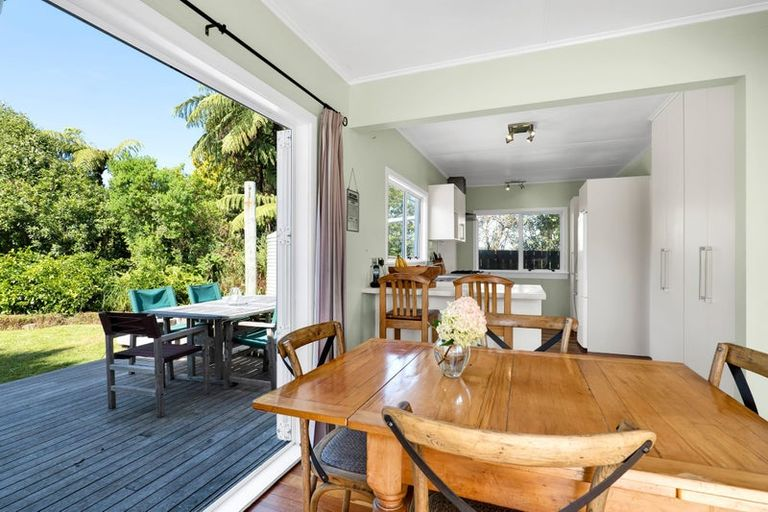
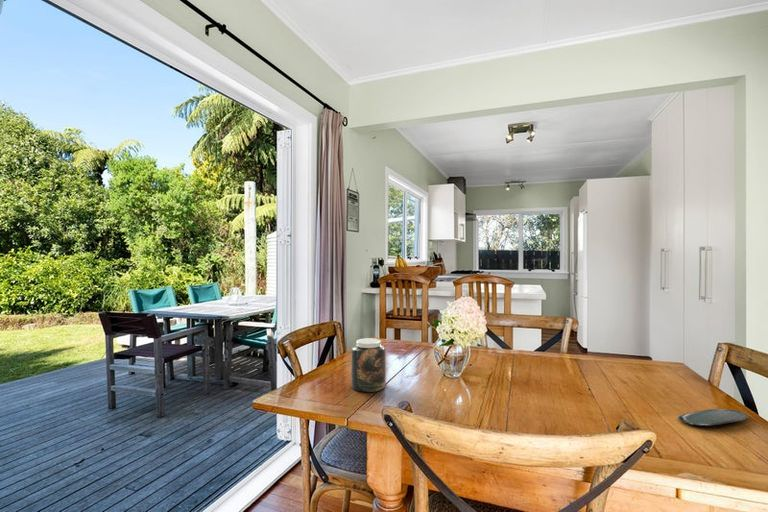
+ oval tray [677,408,750,426]
+ jar [350,337,387,393]
